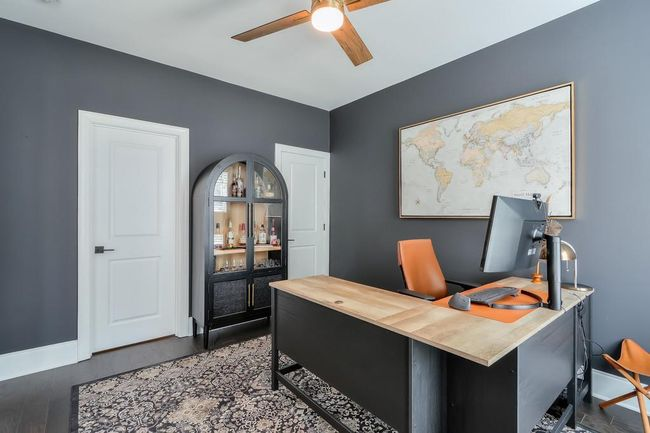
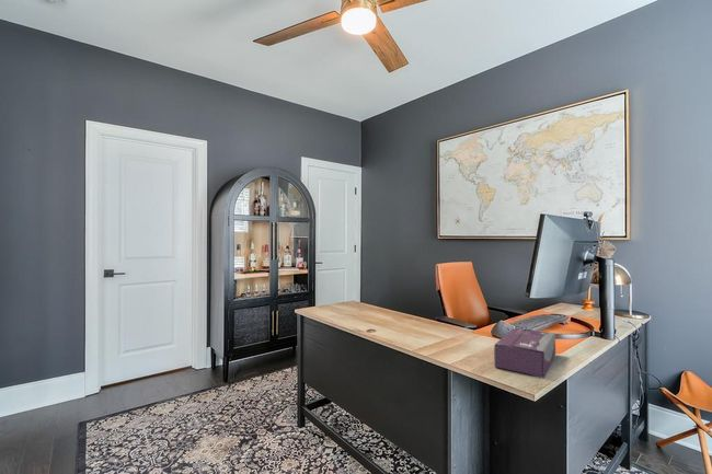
+ tissue box [493,327,556,379]
